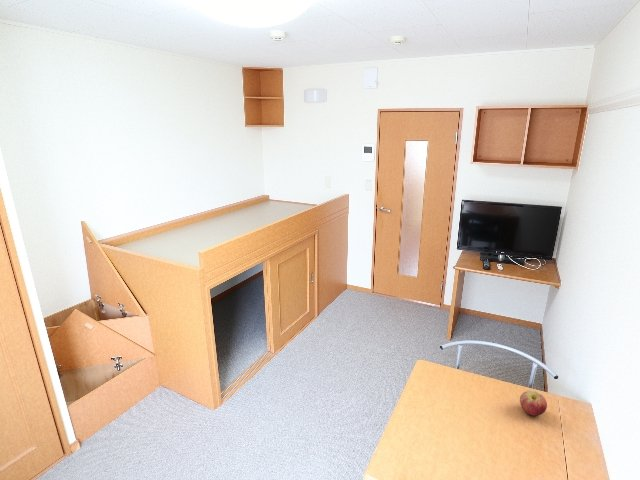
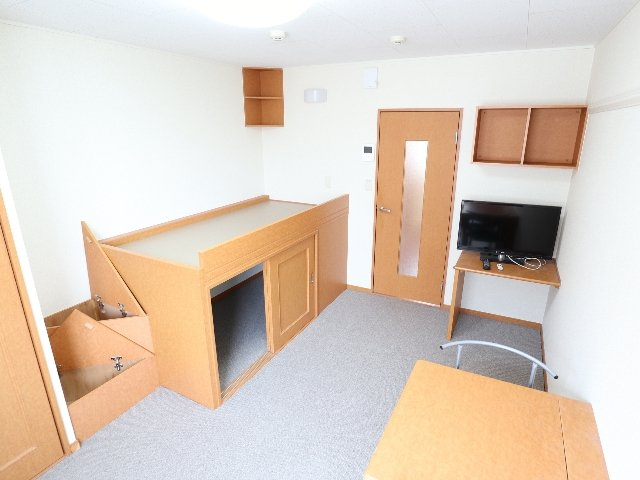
- apple [519,390,548,417]
